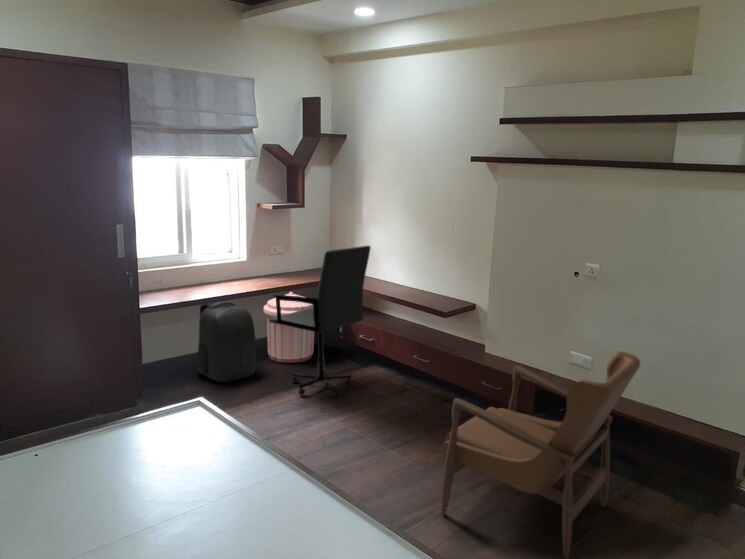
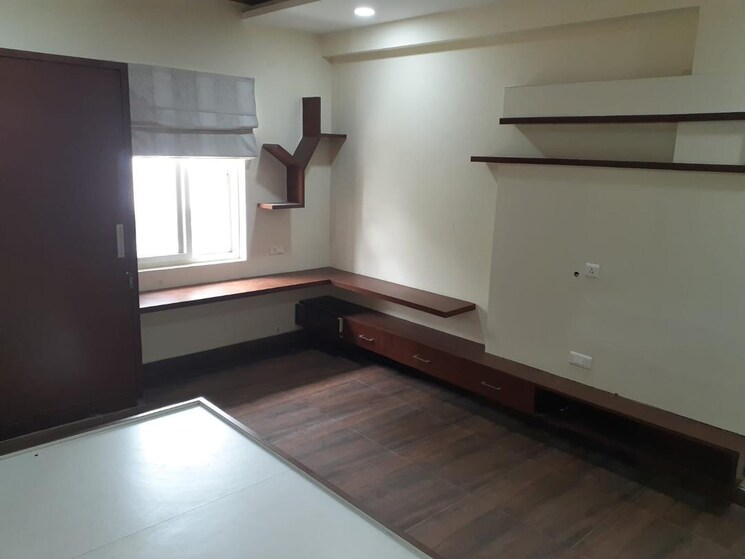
- armchair [437,350,641,559]
- trash can [263,291,315,364]
- backpack [197,300,257,383]
- office chair [270,245,372,397]
